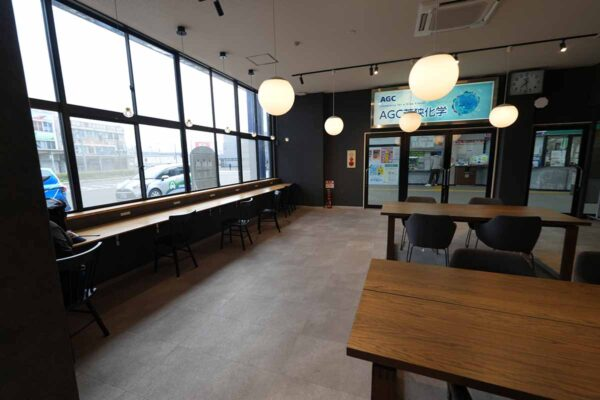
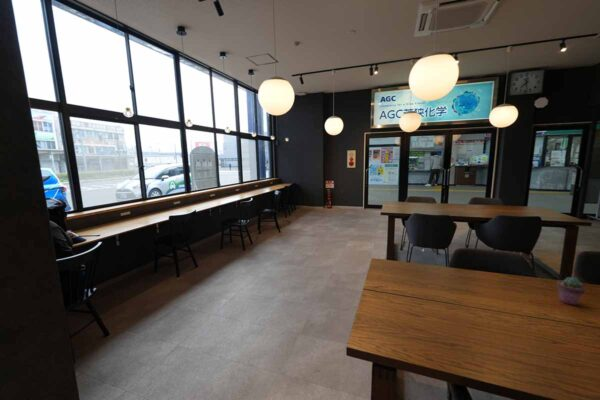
+ potted succulent [556,276,587,306]
